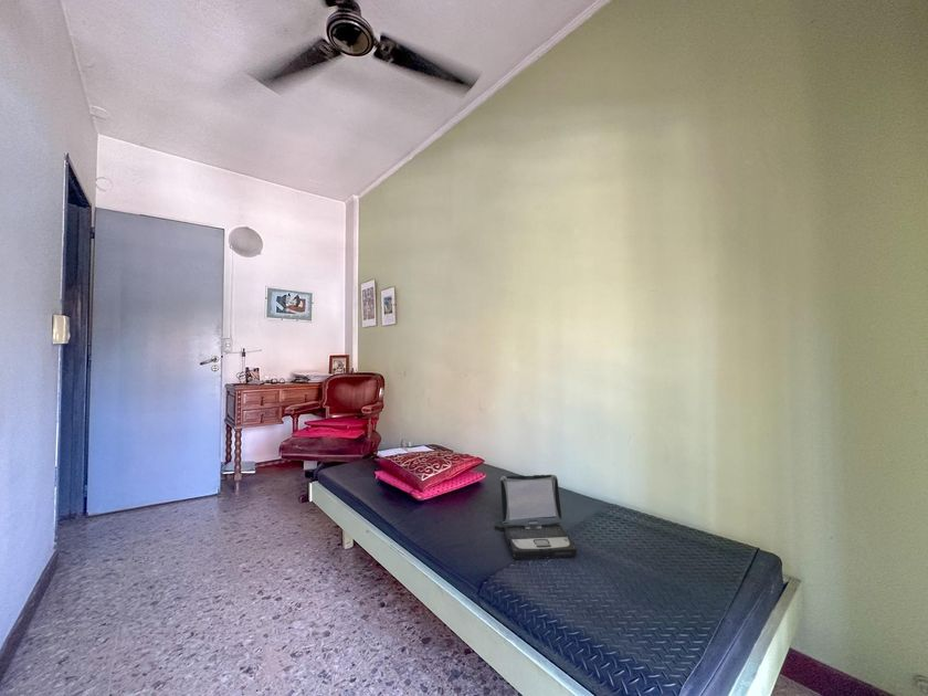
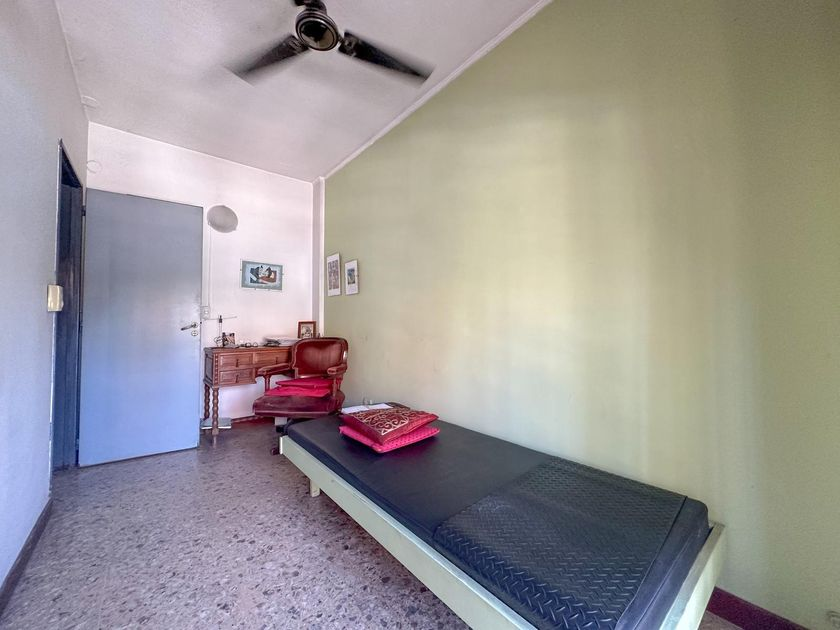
- laptop [494,474,578,560]
